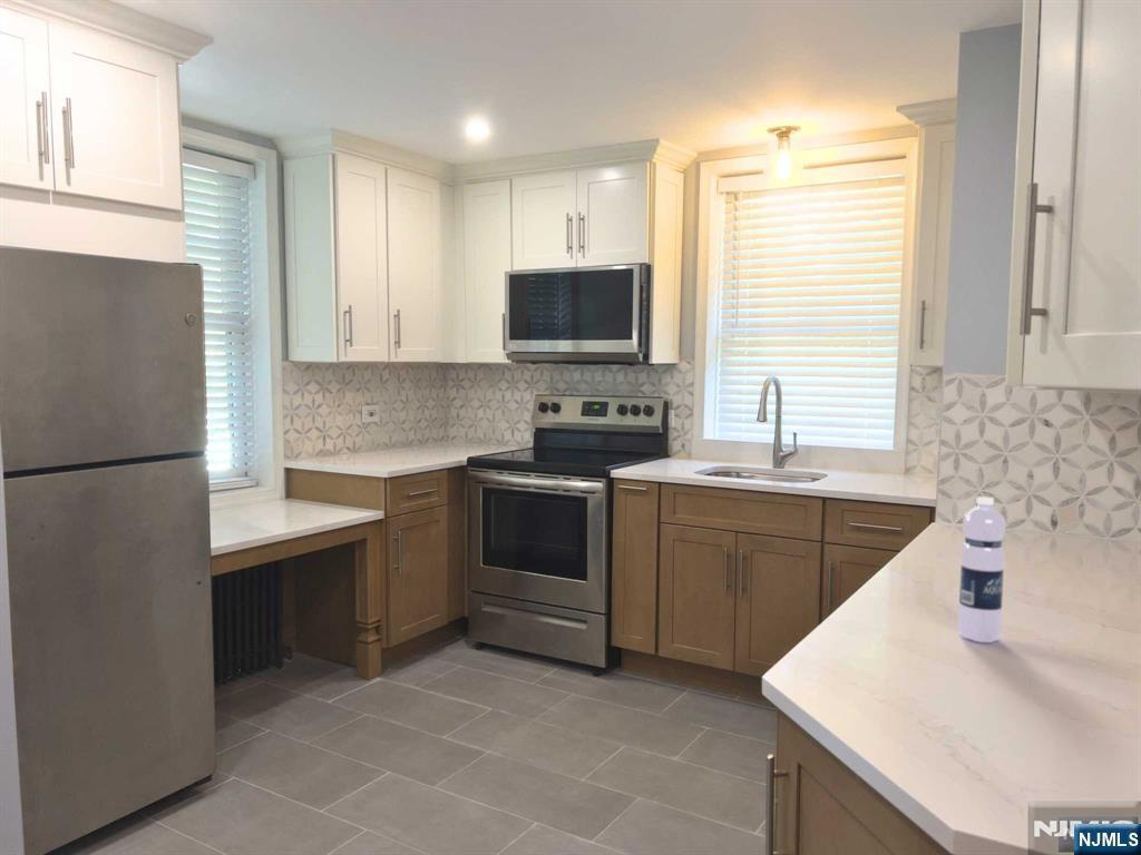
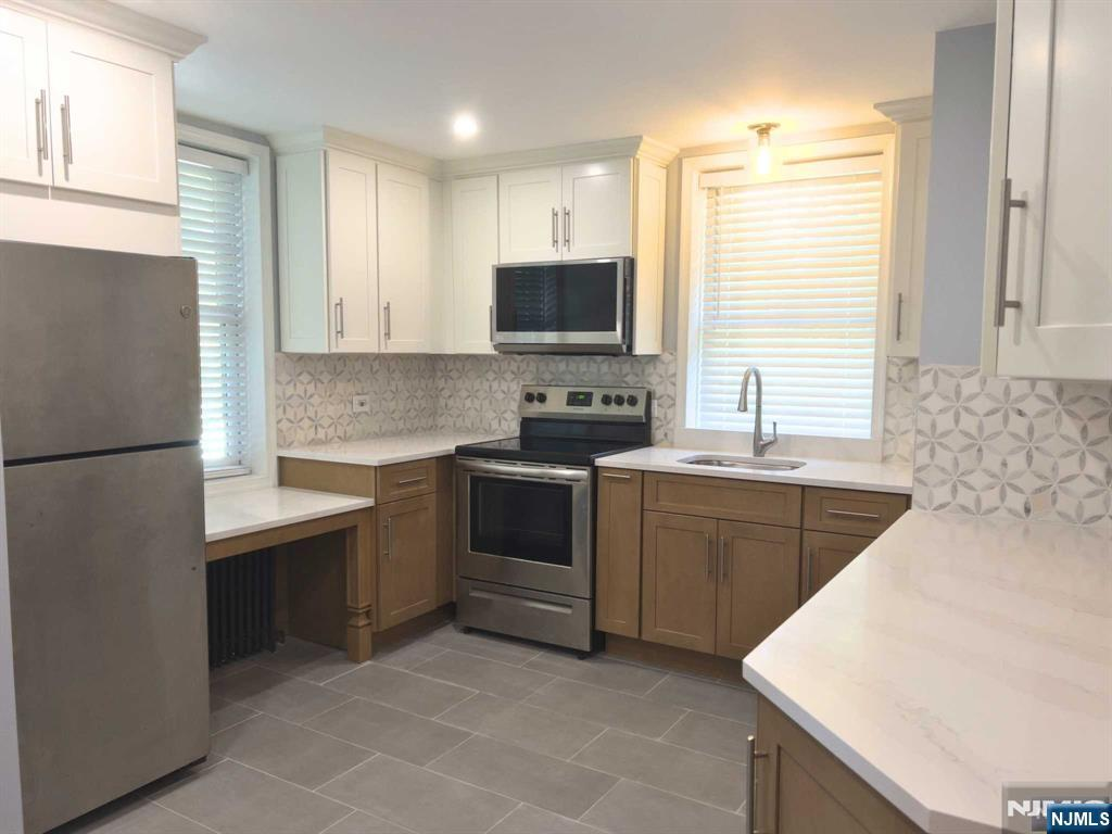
- water bottle [957,495,1007,643]
